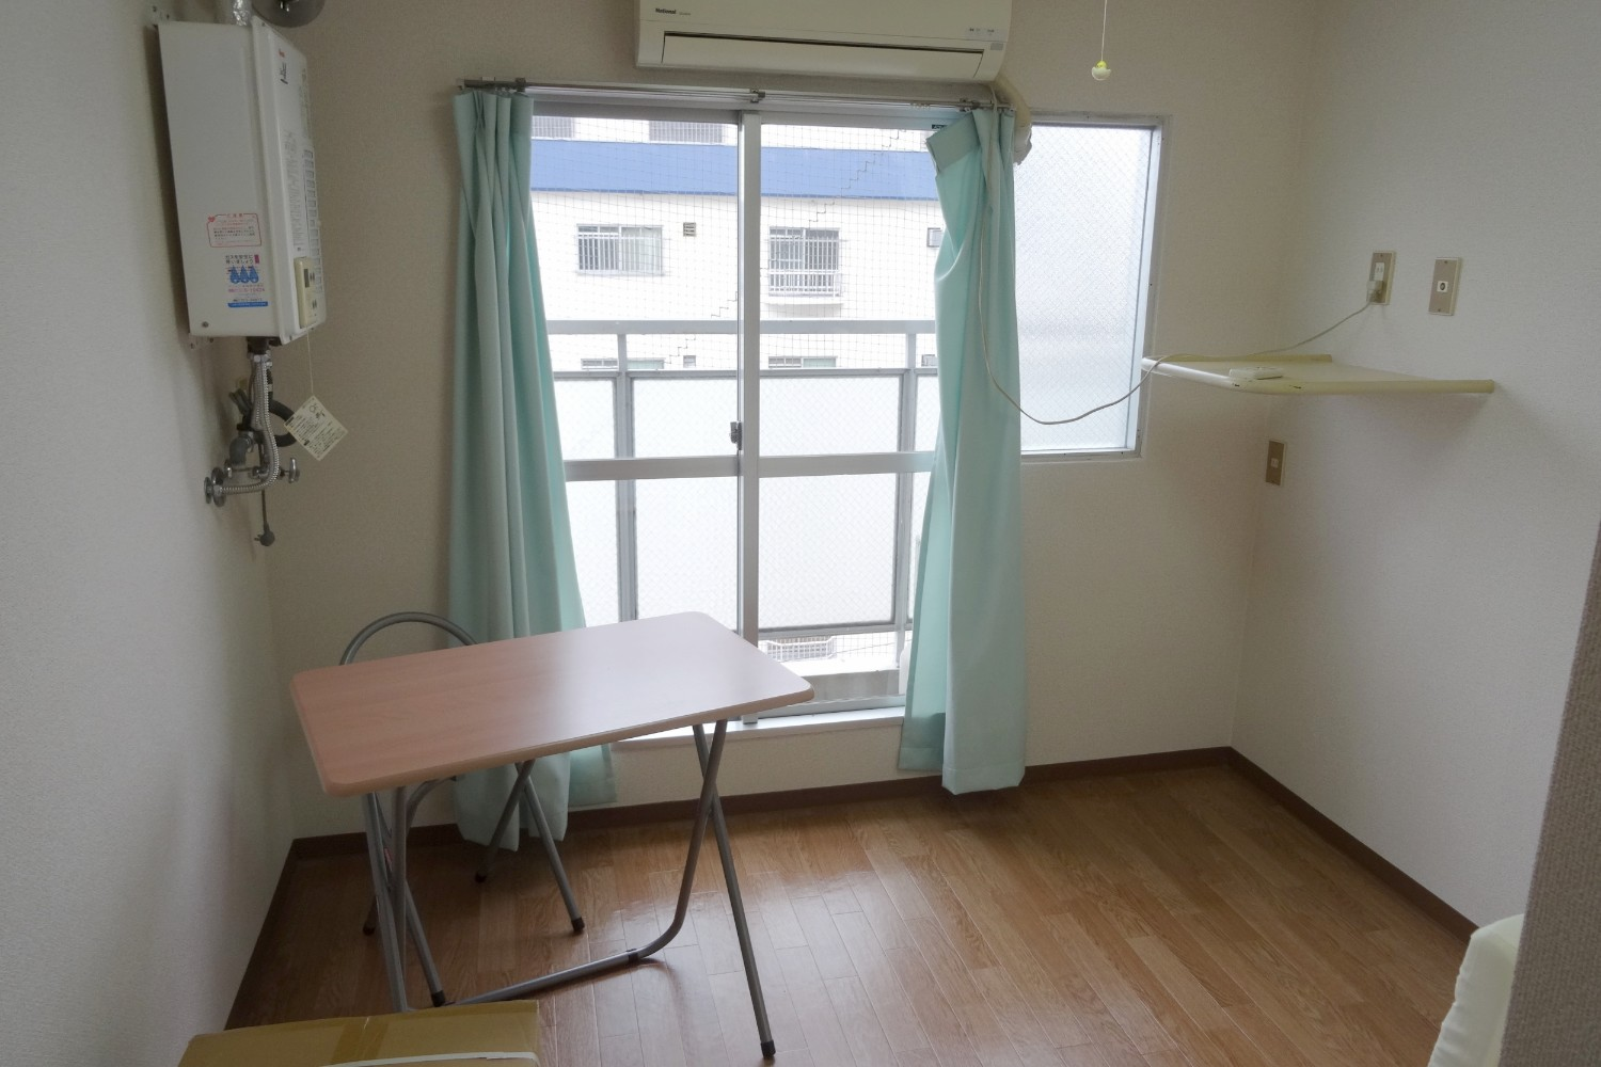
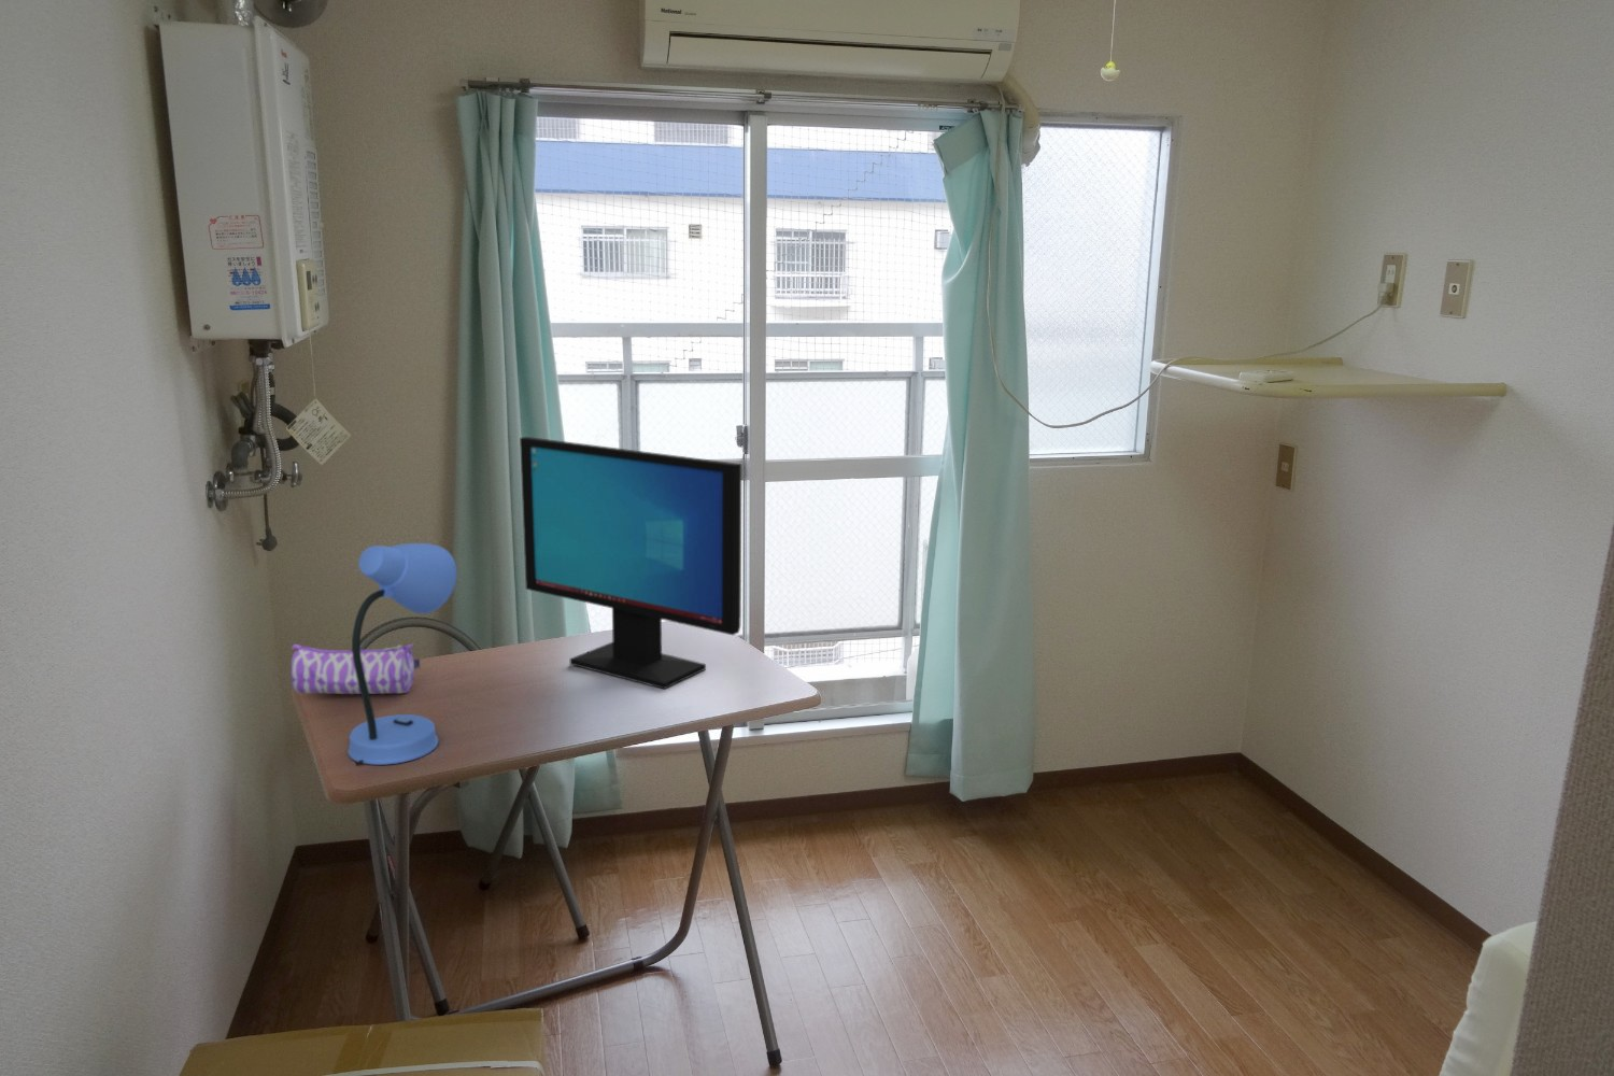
+ desk lamp [347,543,458,766]
+ pencil case [291,642,420,695]
+ computer monitor [519,436,742,689]
